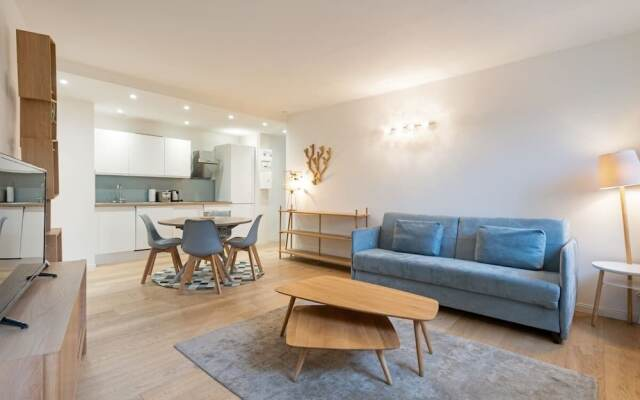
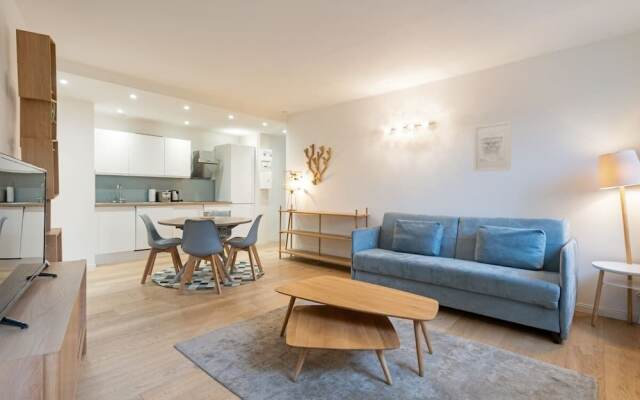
+ wall art [472,120,512,173]
